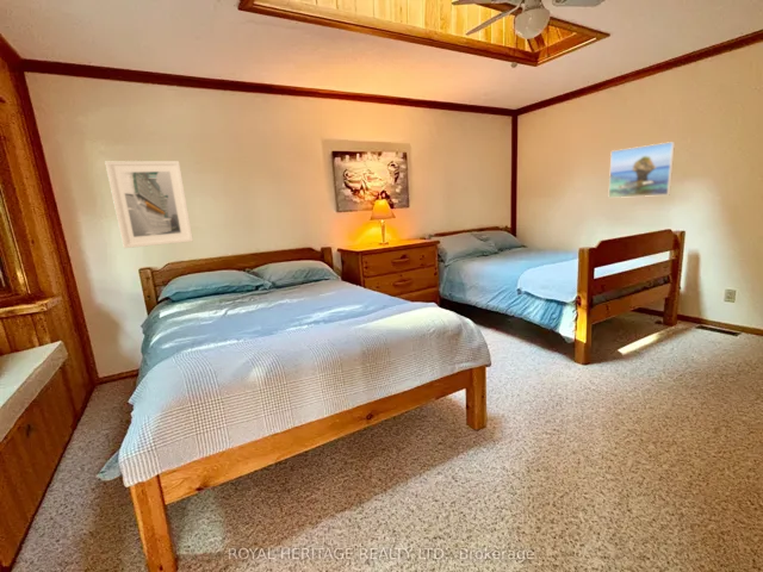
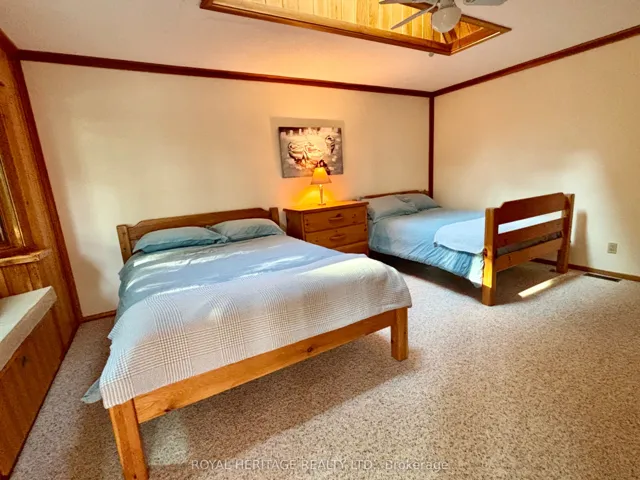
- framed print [607,141,676,199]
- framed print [104,160,194,249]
